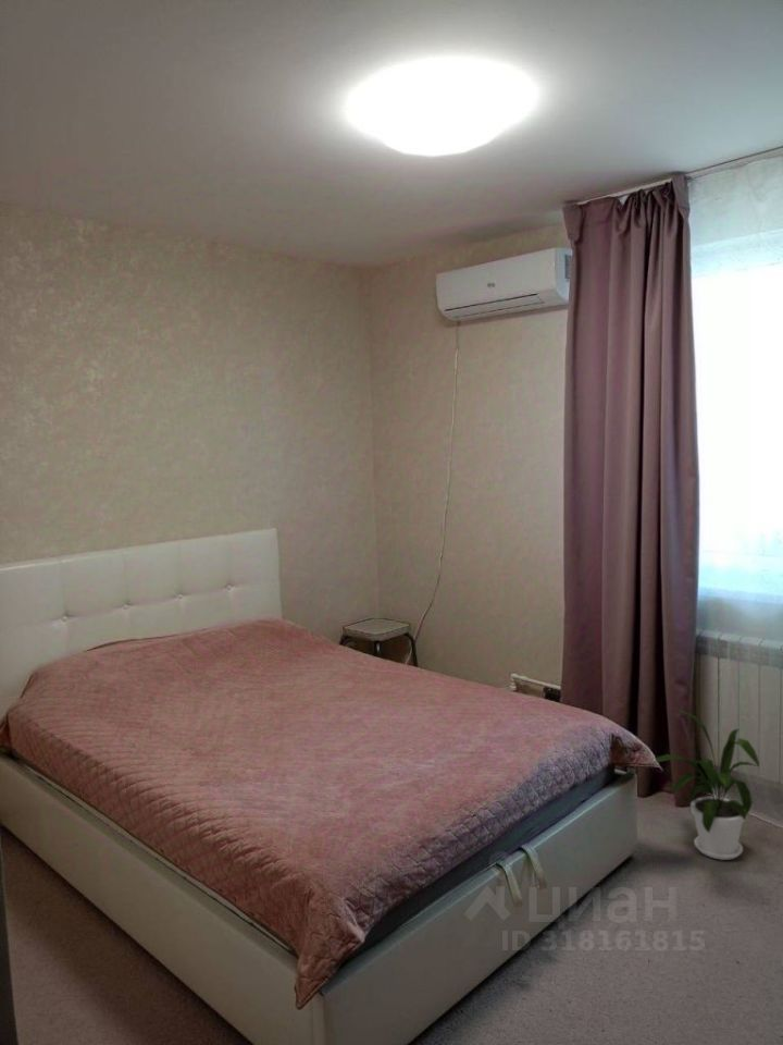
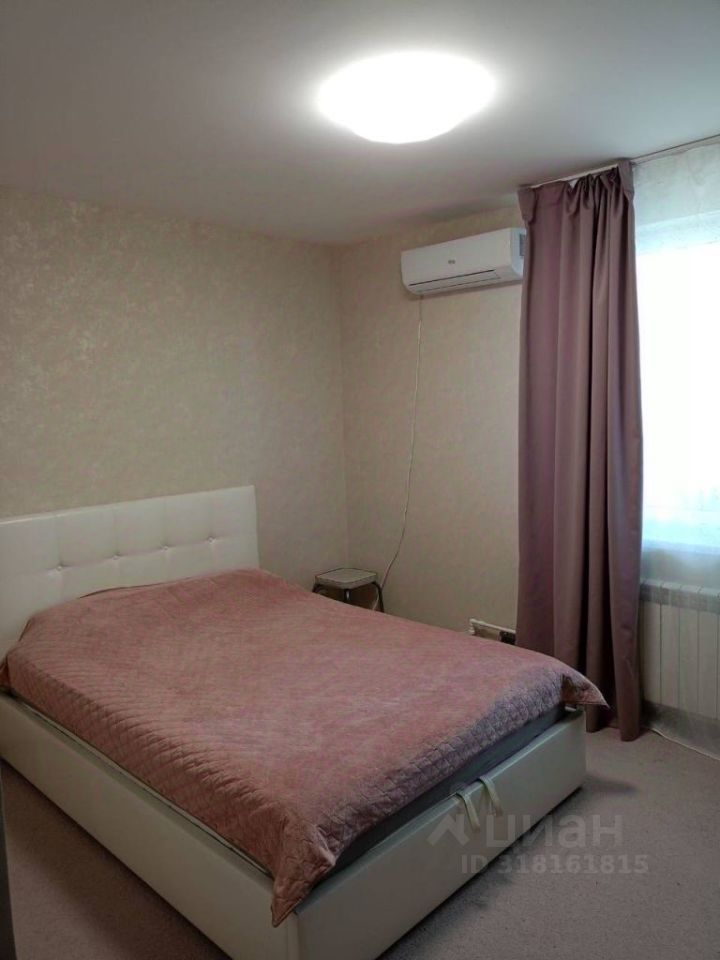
- house plant [654,706,760,861]
